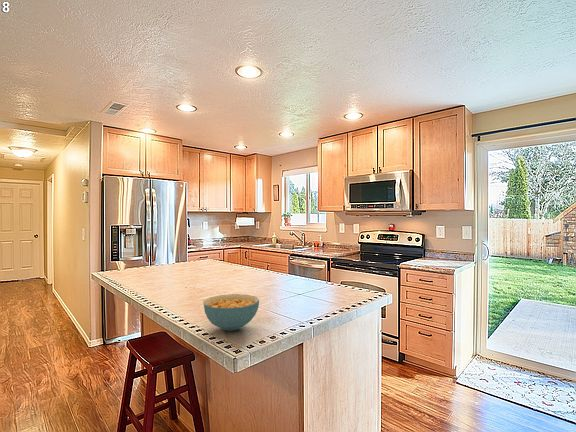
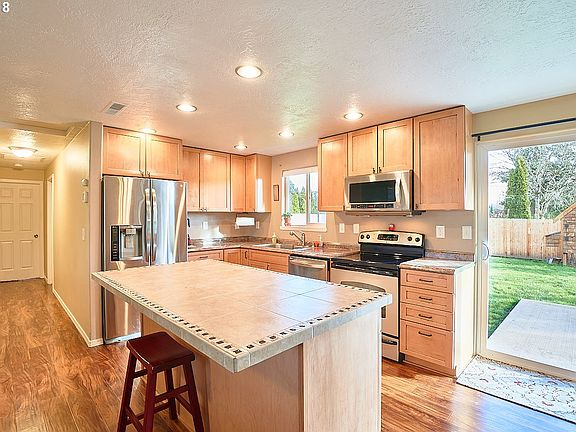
- cereal bowl [202,293,260,332]
